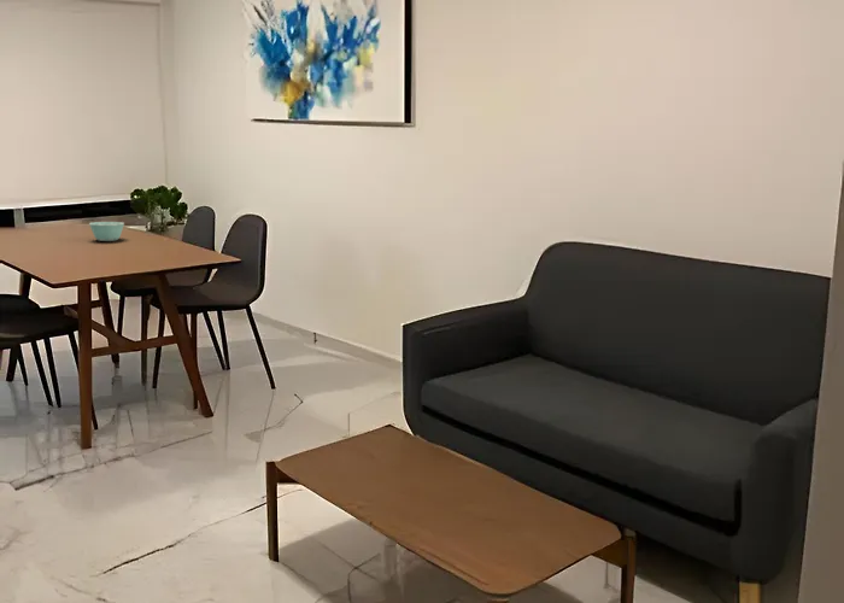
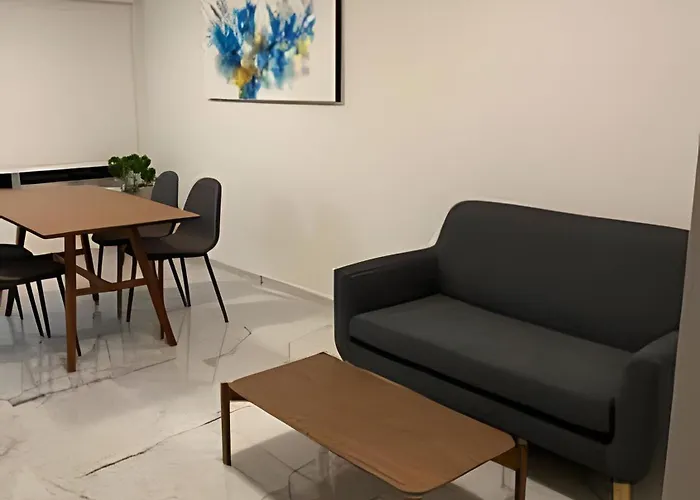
- bowl [88,221,125,242]
